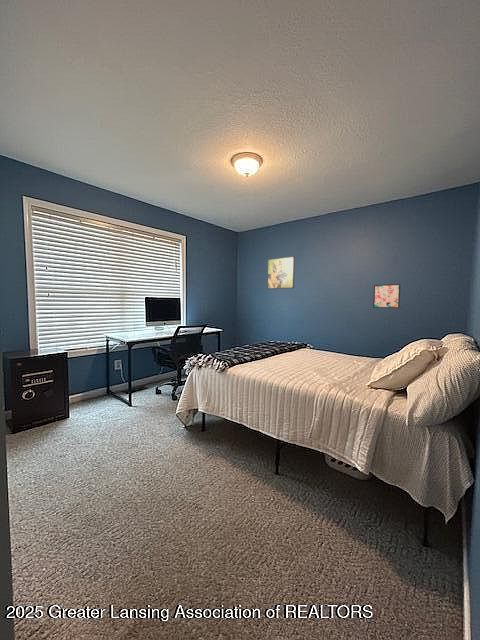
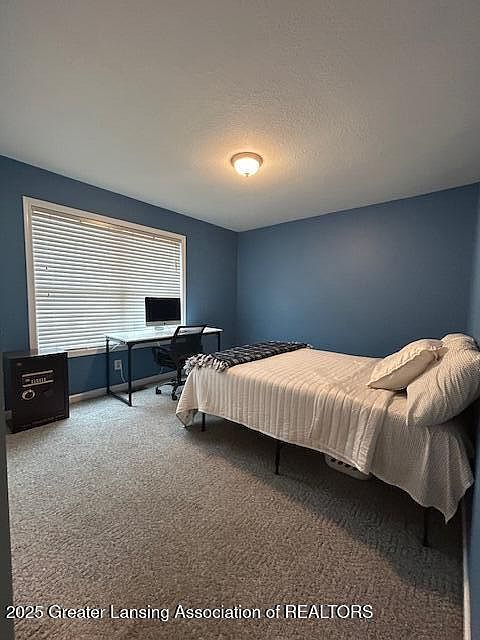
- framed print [266,255,296,290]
- wall art [372,283,401,309]
